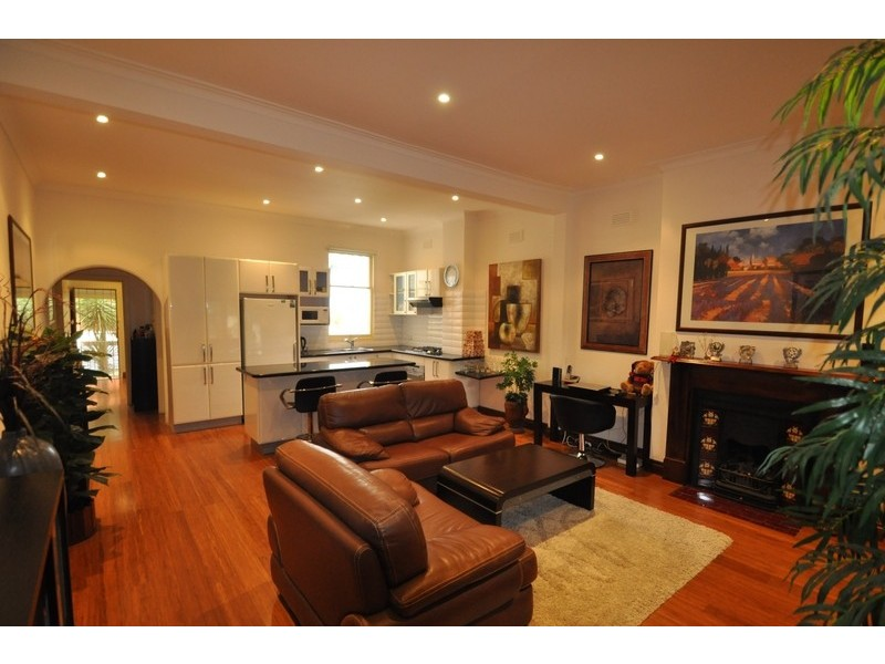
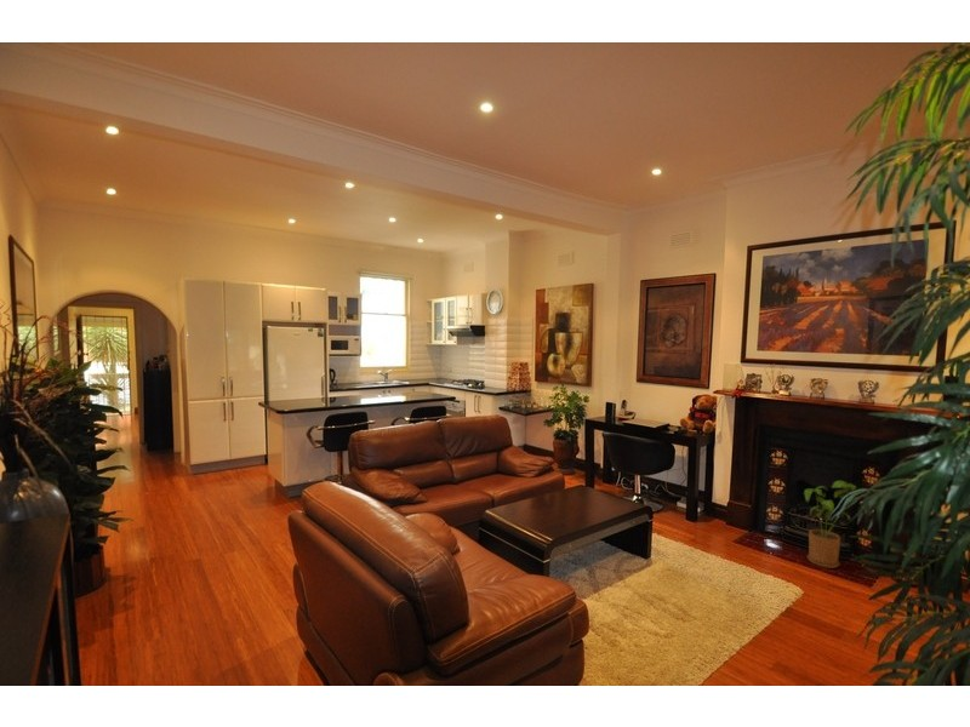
+ house plant [803,480,857,569]
